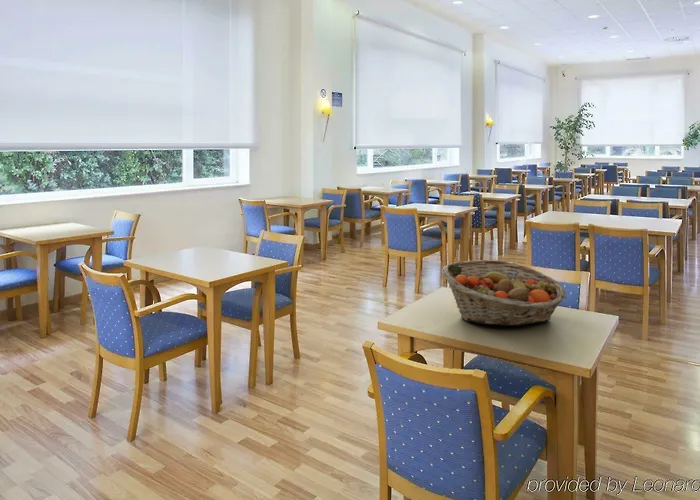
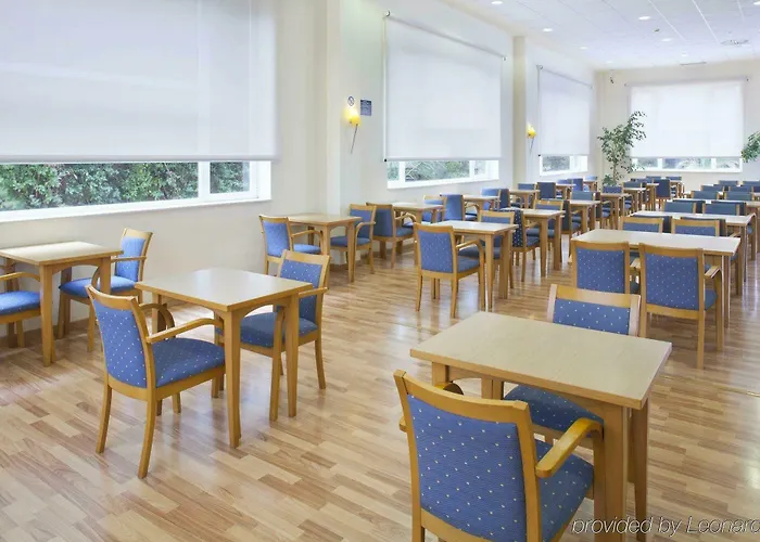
- fruit basket [441,259,567,327]
